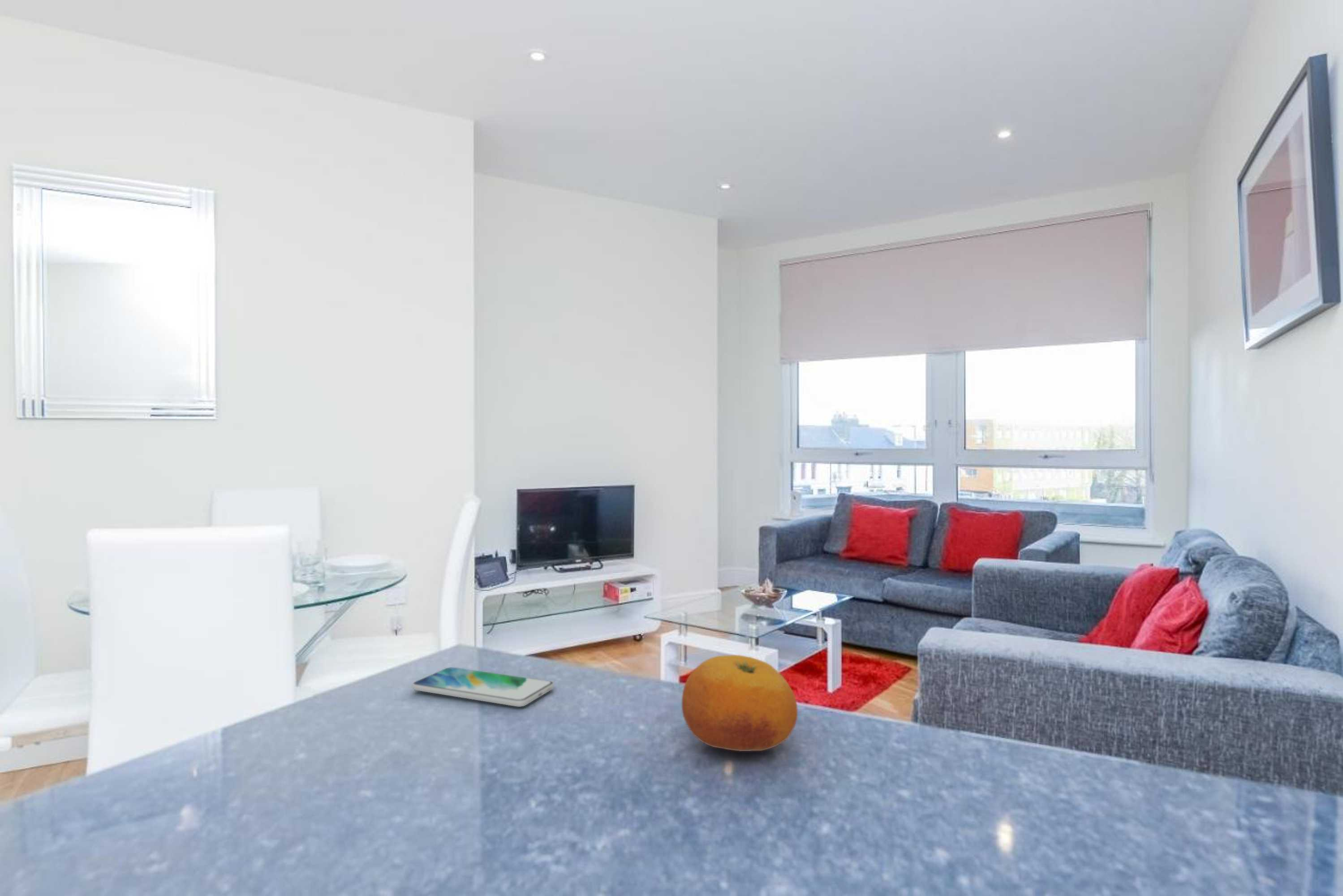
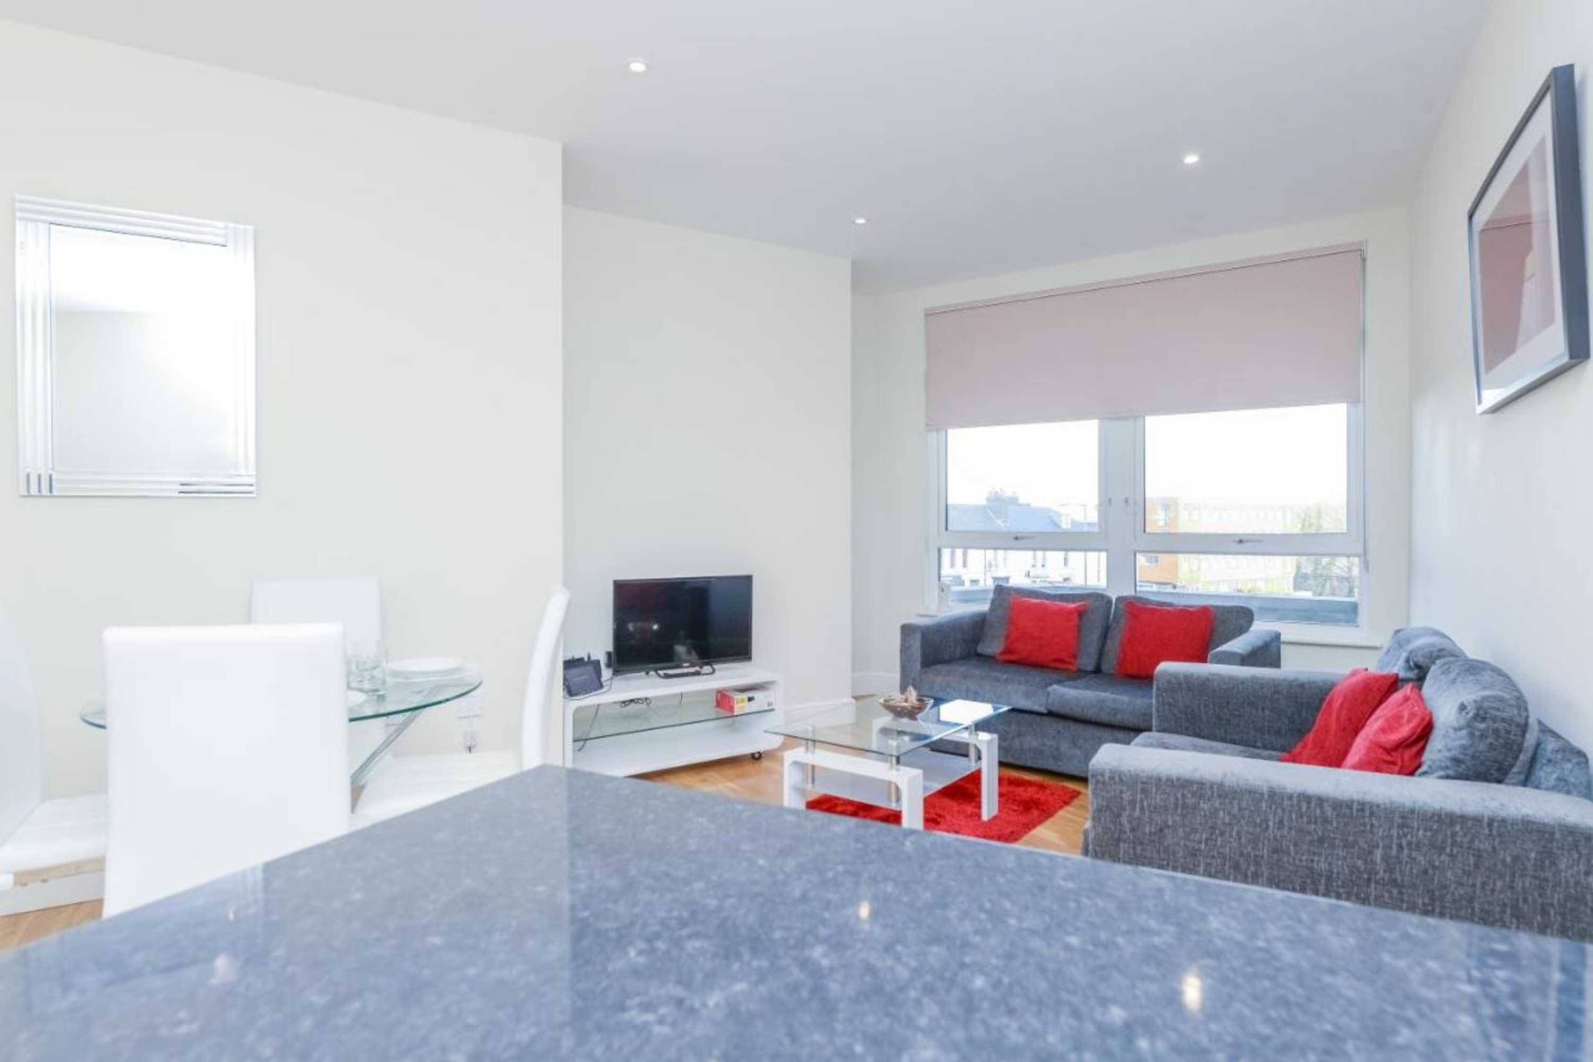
- fruit [681,655,798,752]
- smartphone [412,667,555,707]
